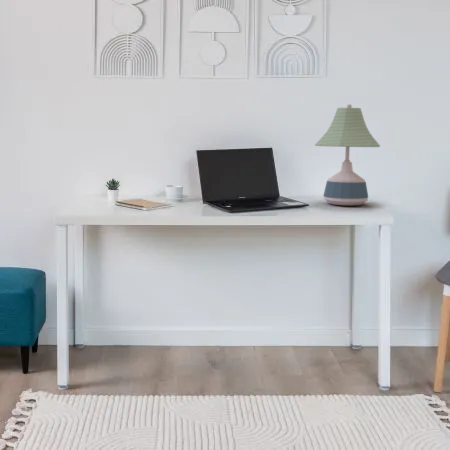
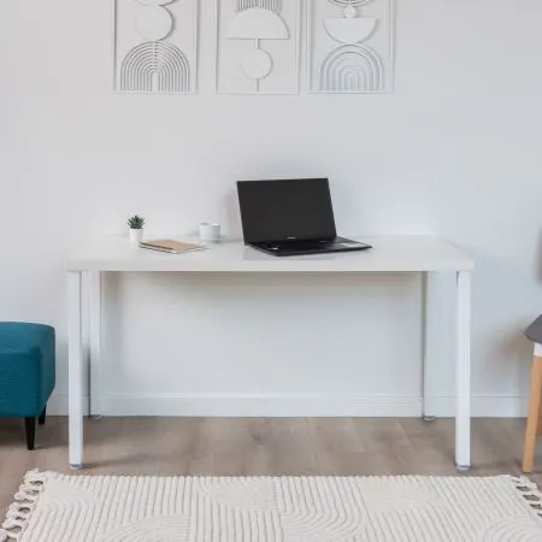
- desk lamp [314,104,381,206]
